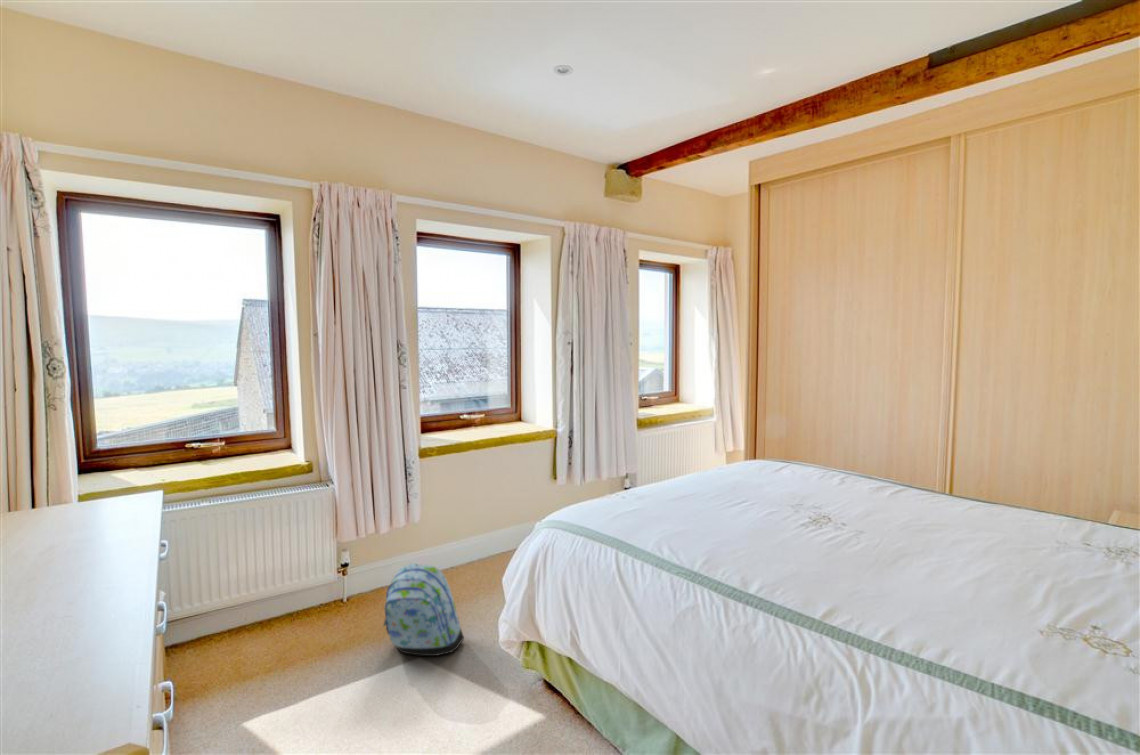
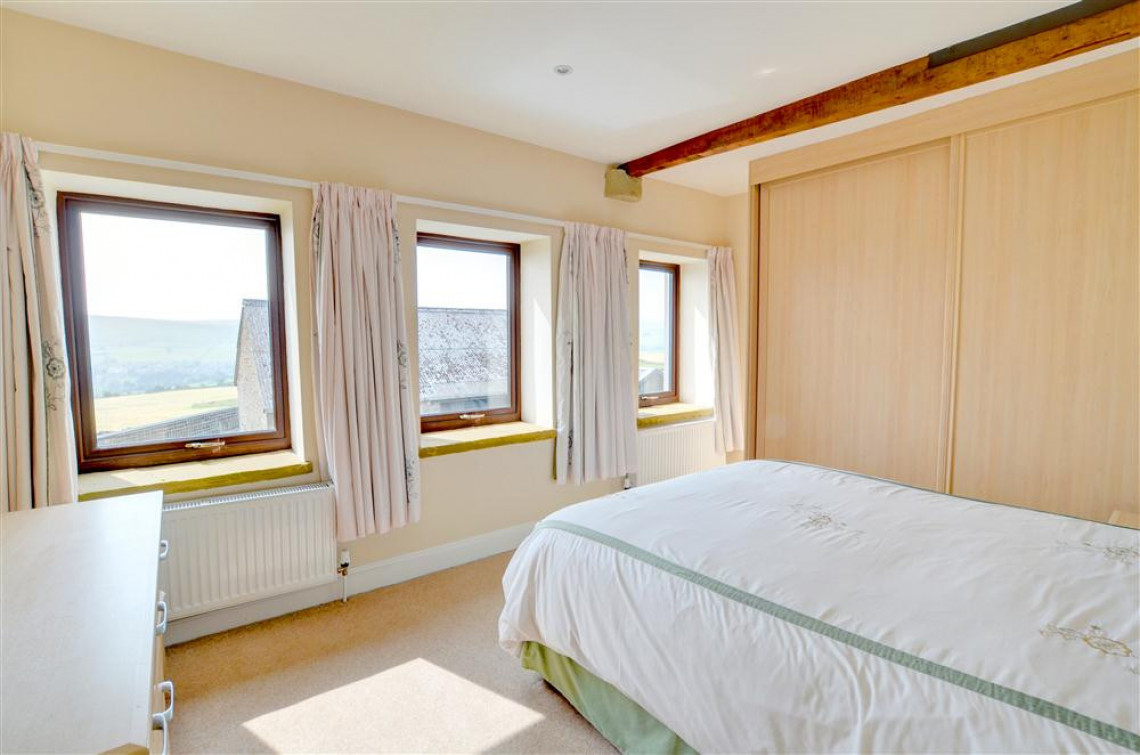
- backpack [382,562,465,657]
